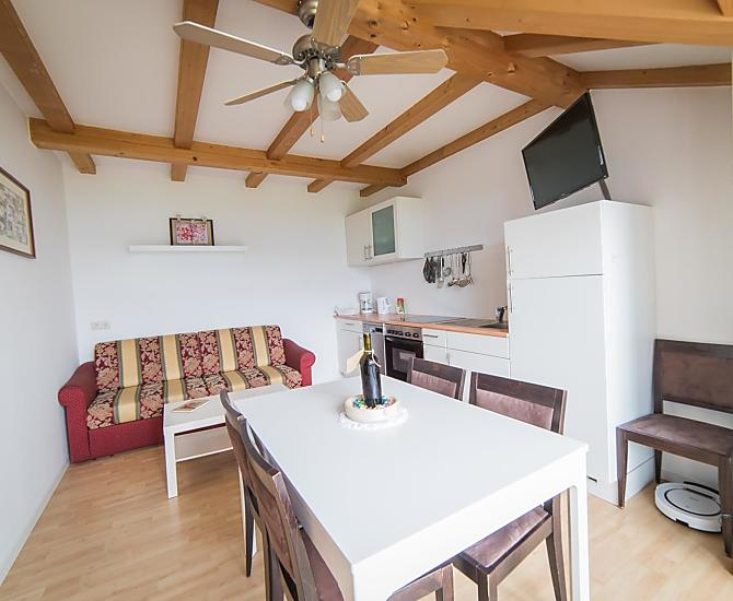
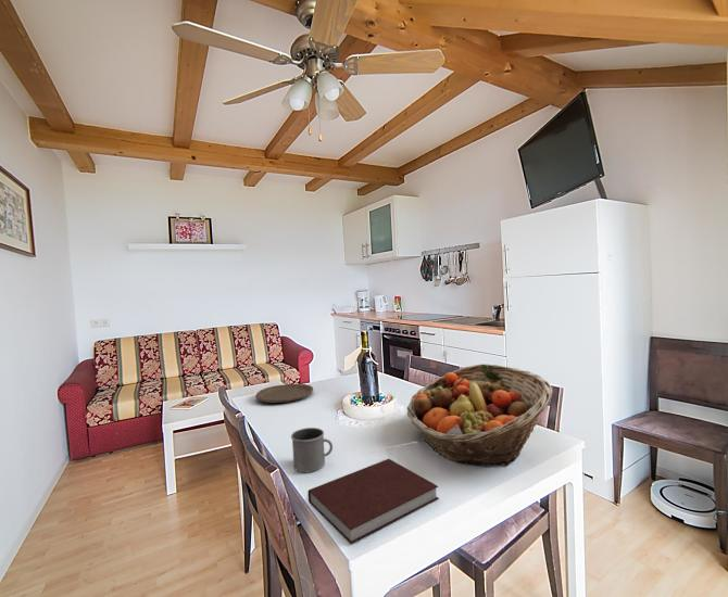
+ plate [254,383,314,404]
+ fruit basket [406,364,553,468]
+ mug [290,427,334,473]
+ notebook [307,458,440,545]
